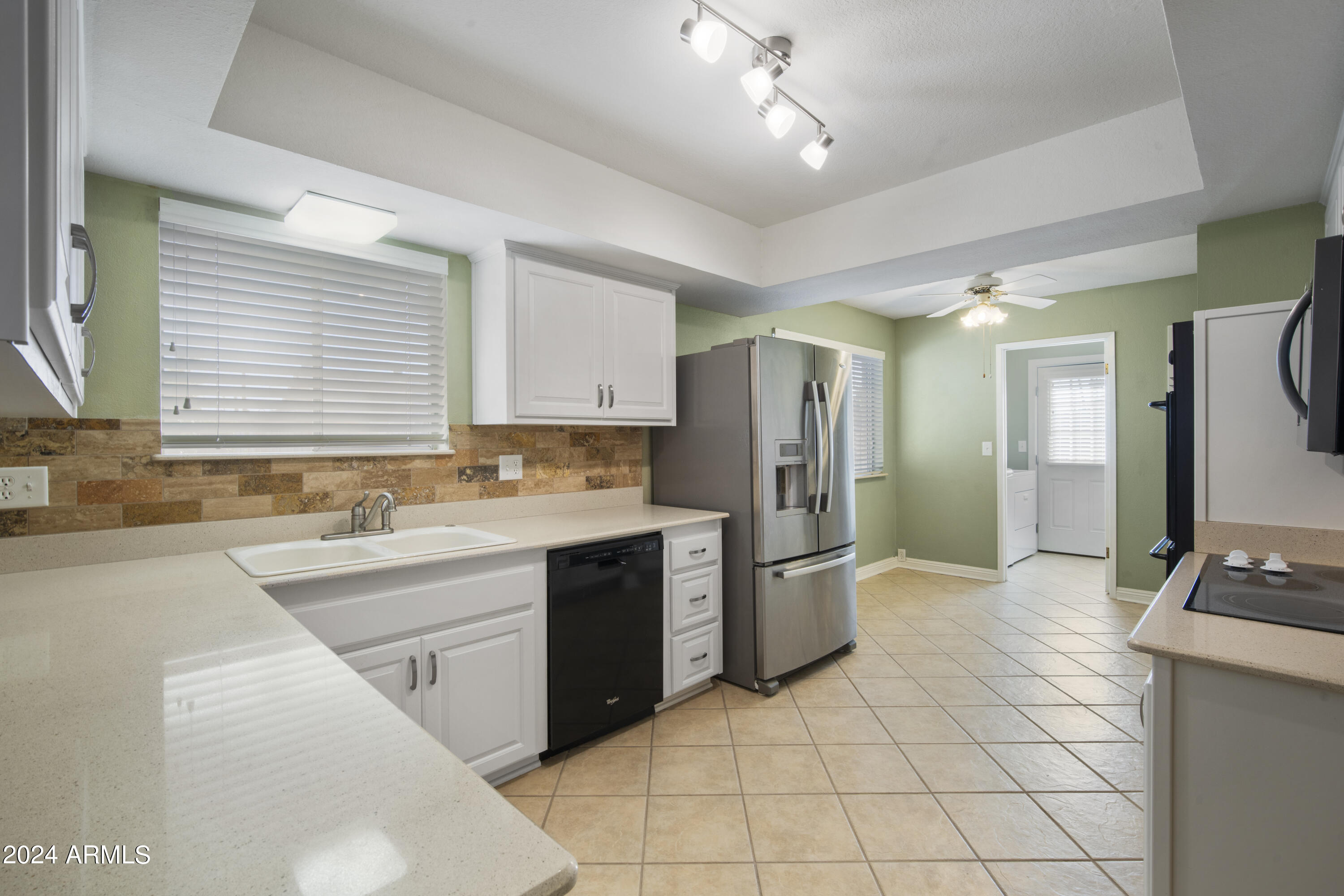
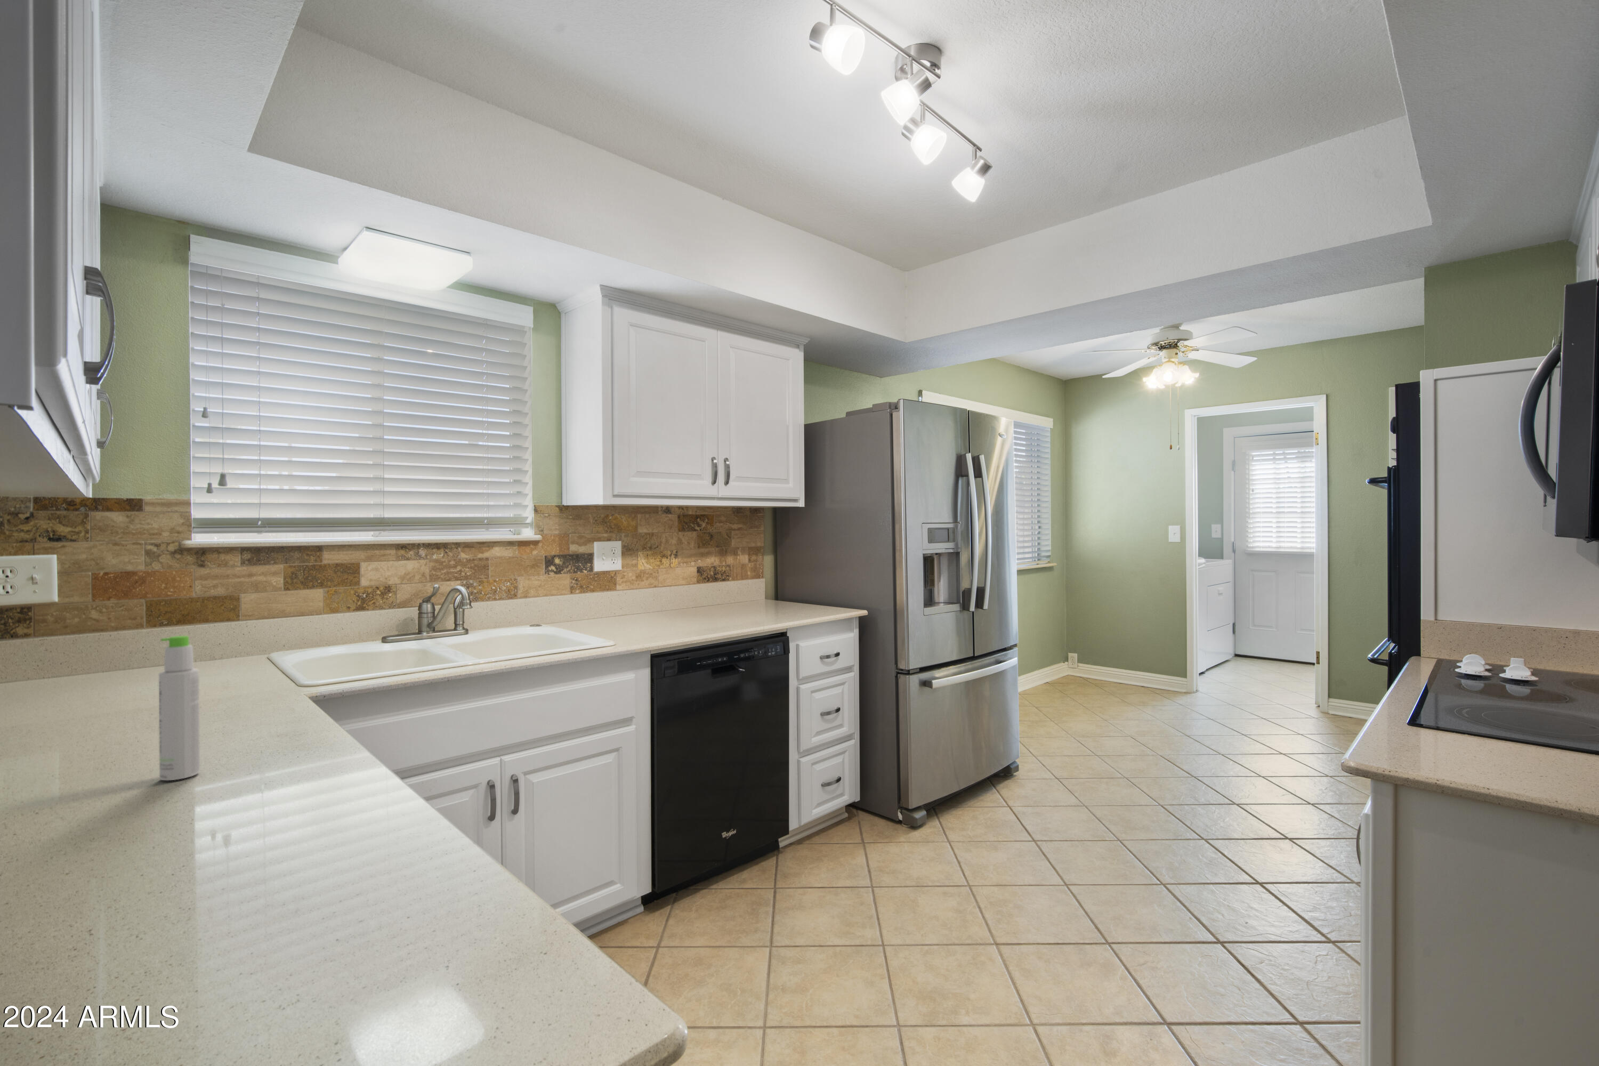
+ bottle [158,635,200,780]
